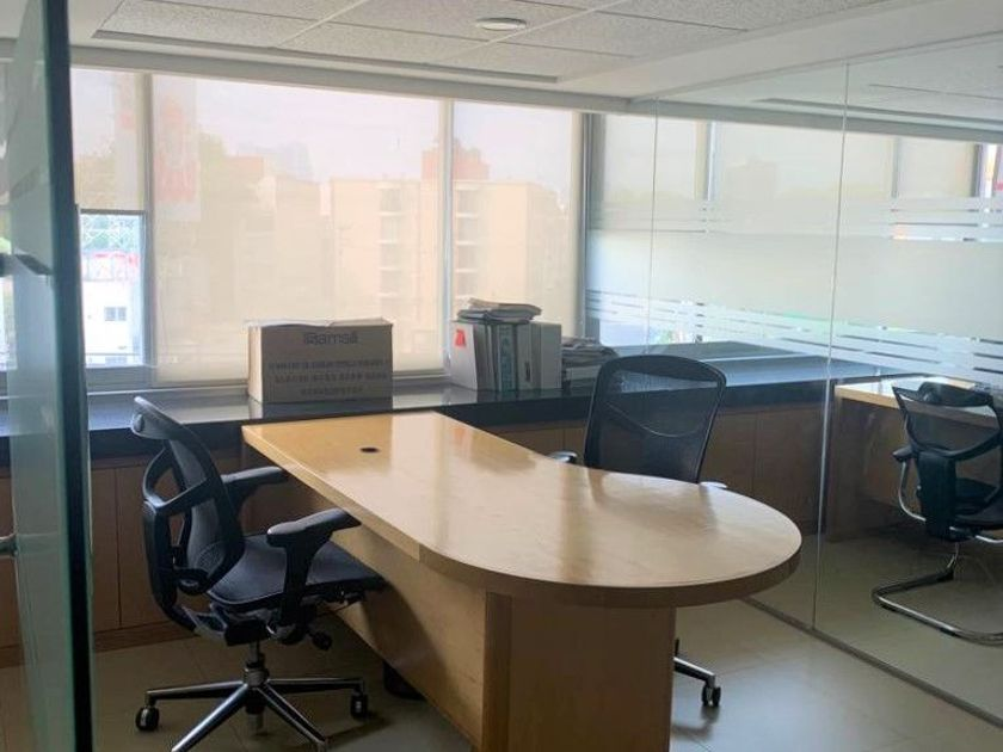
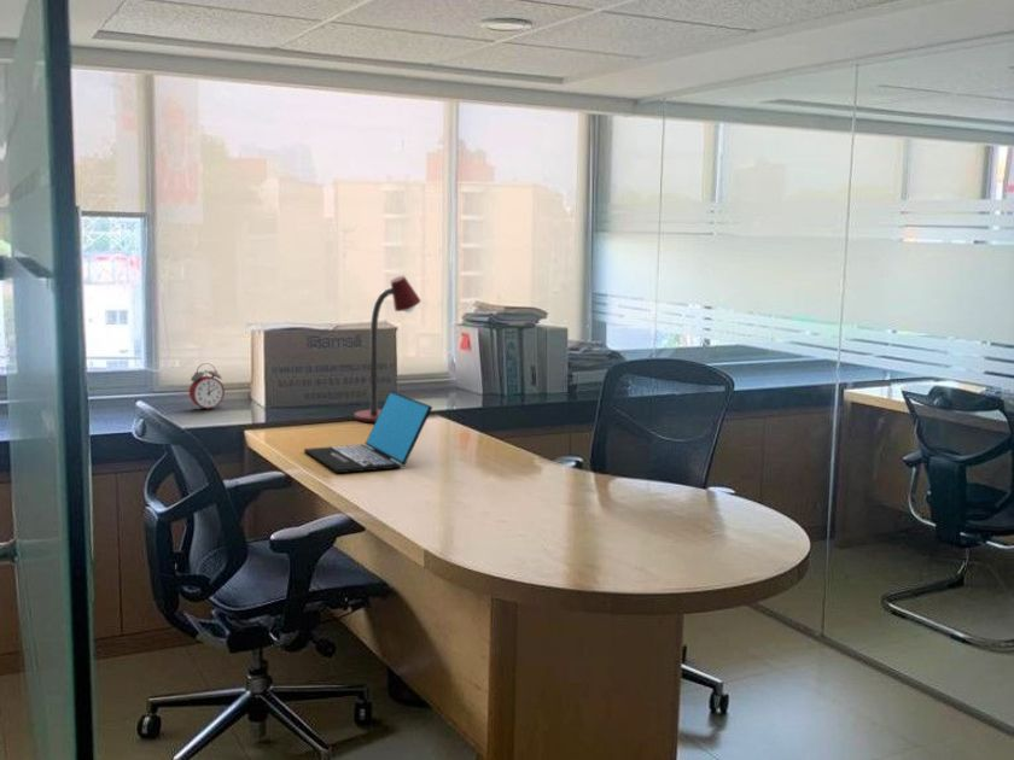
+ desk lamp [352,275,422,423]
+ laptop [303,390,433,474]
+ alarm clock [188,362,226,410]
